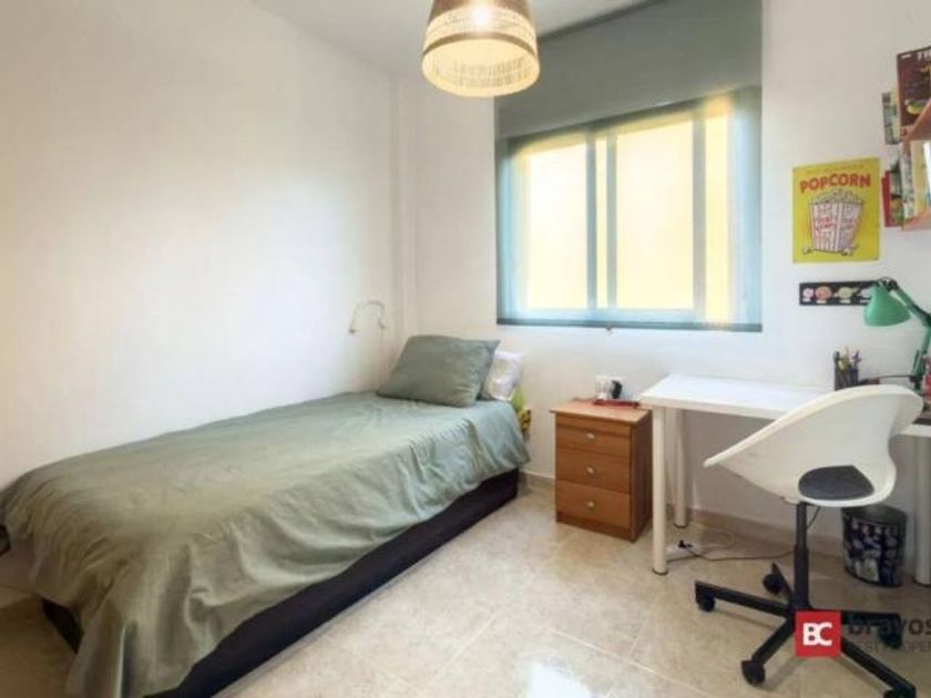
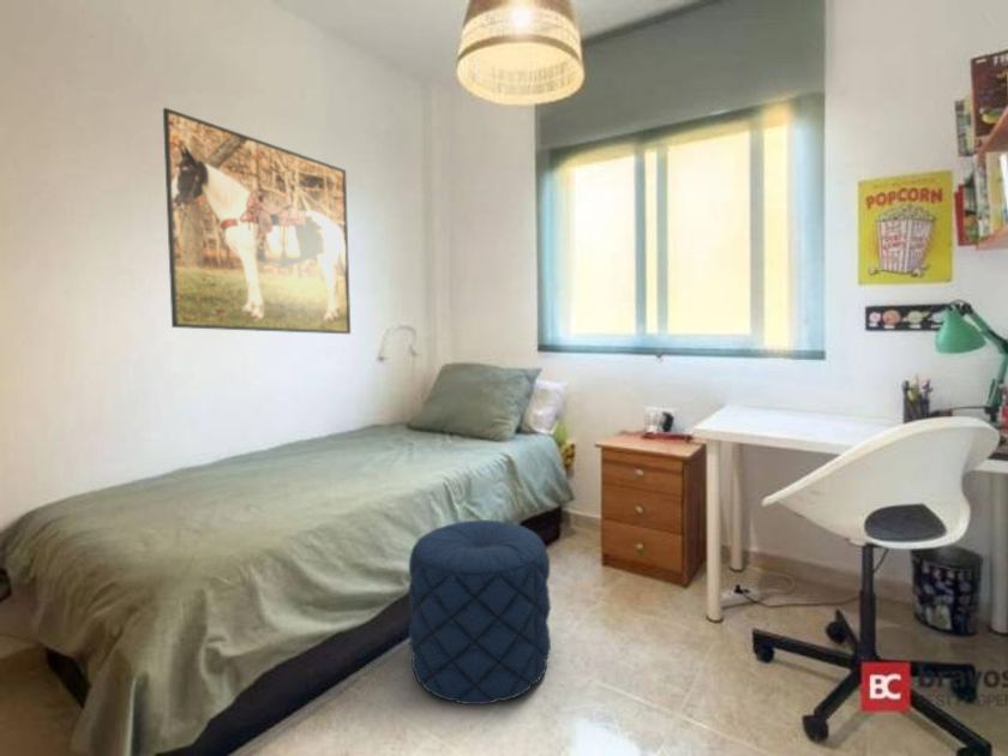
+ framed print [162,107,352,335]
+ pouf [407,518,552,706]
